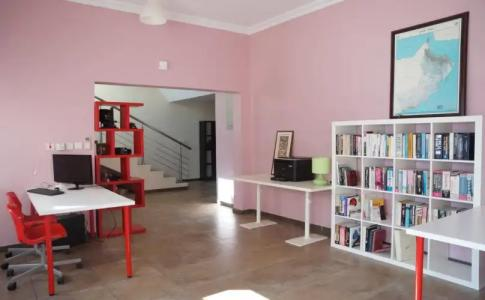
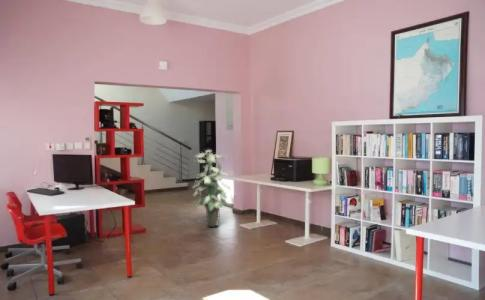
+ indoor plant [191,149,231,228]
